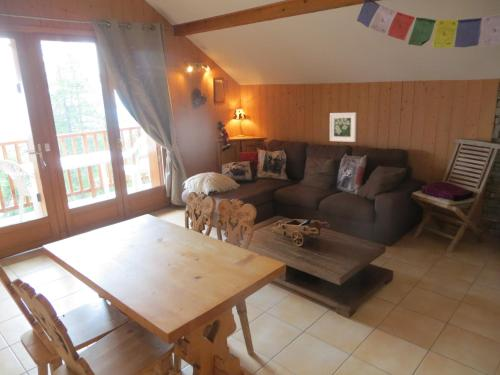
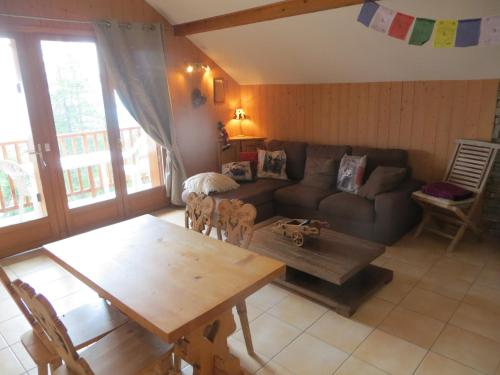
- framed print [329,112,357,143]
